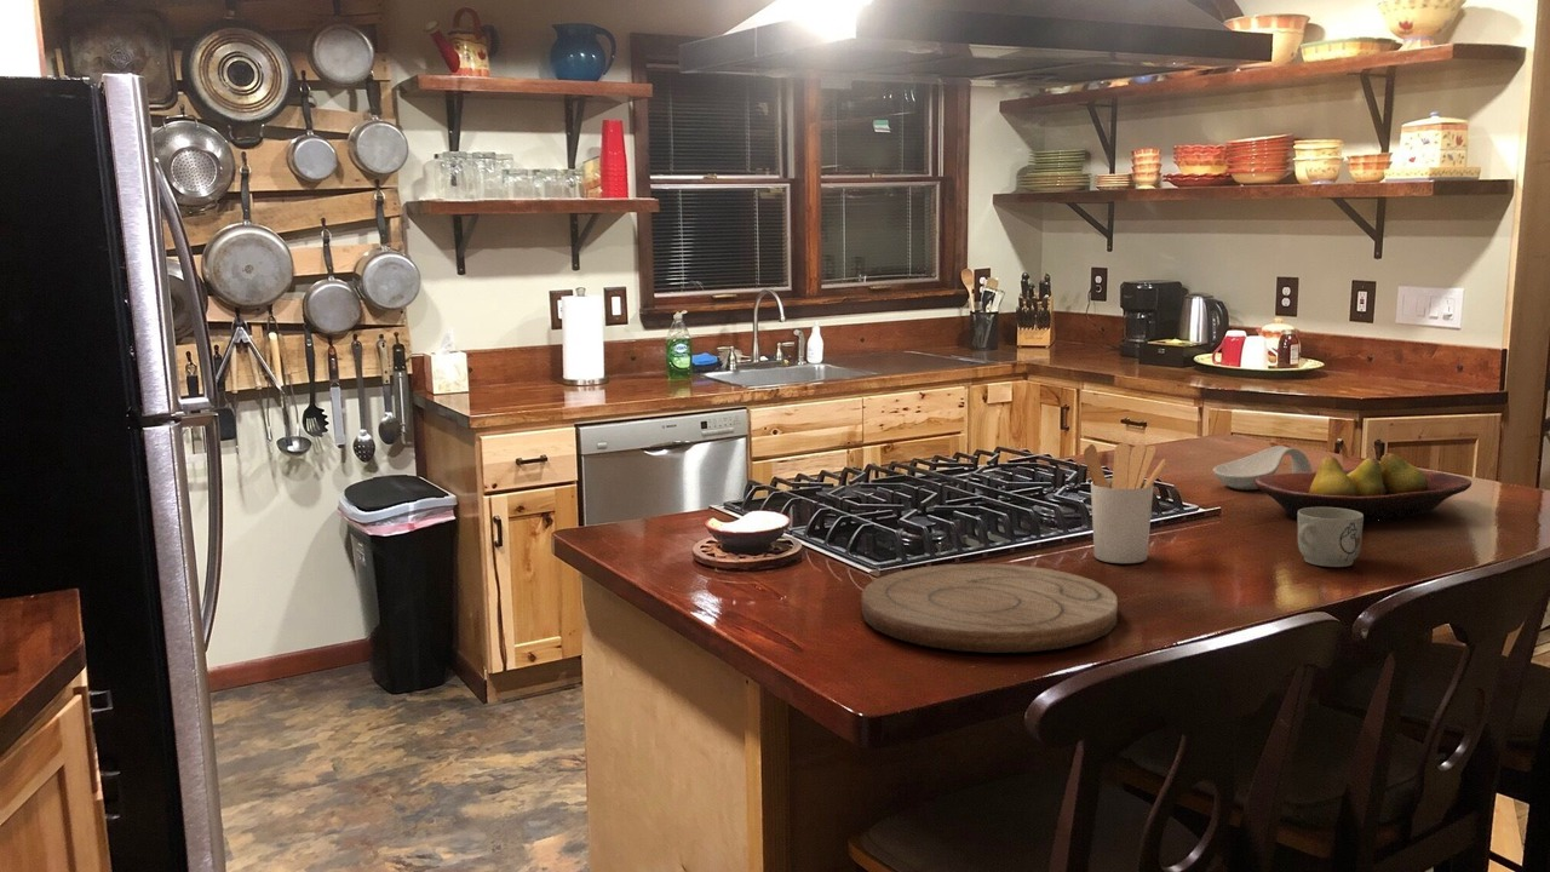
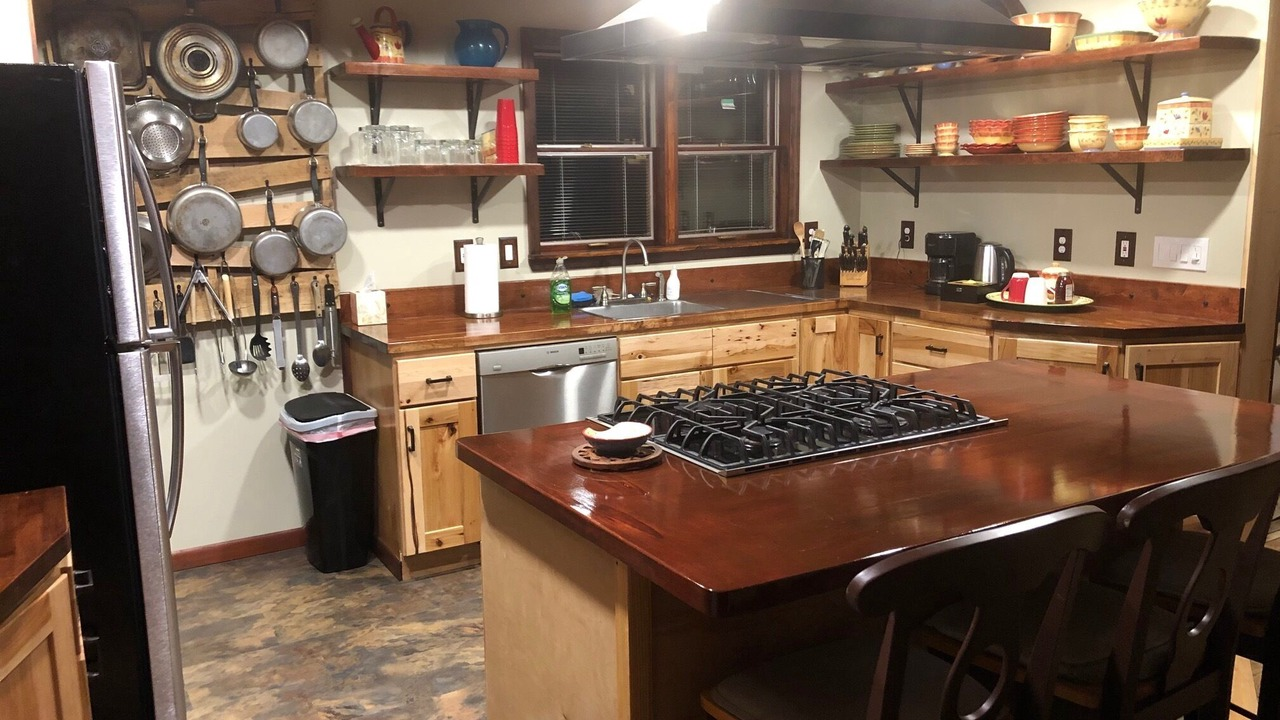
- spoon rest [1212,444,1313,490]
- cutting board [861,562,1118,654]
- utensil holder [1083,442,1169,564]
- fruit bowl [1255,452,1472,521]
- mug [1297,507,1365,568]
